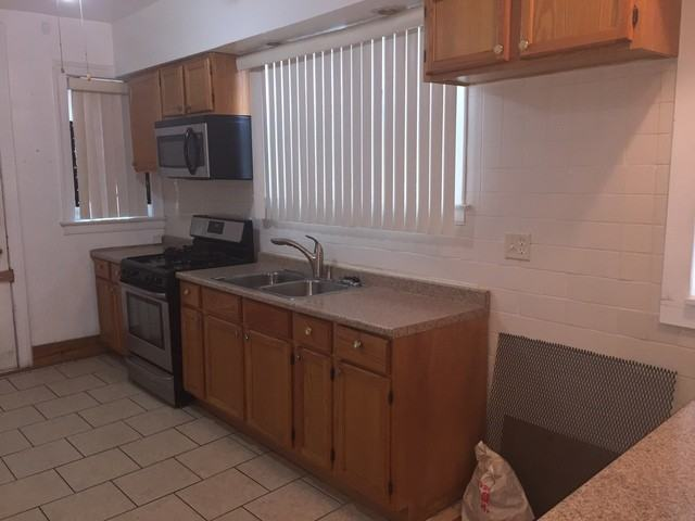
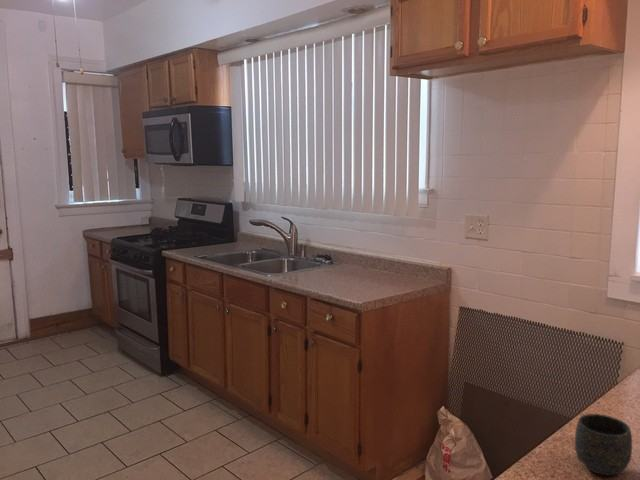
+ mug [574,413,633,477]
